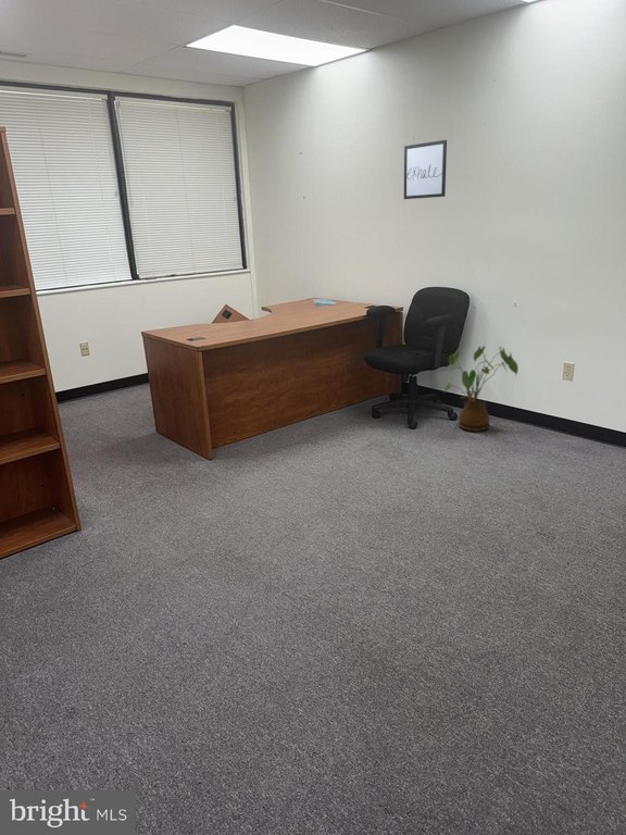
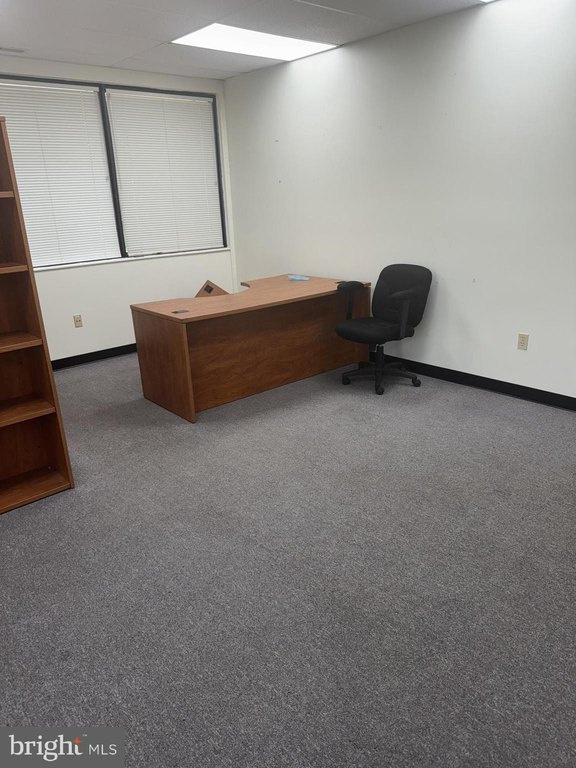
- house plant [442,345,519,433]
- wall art [403,139,448,200]
